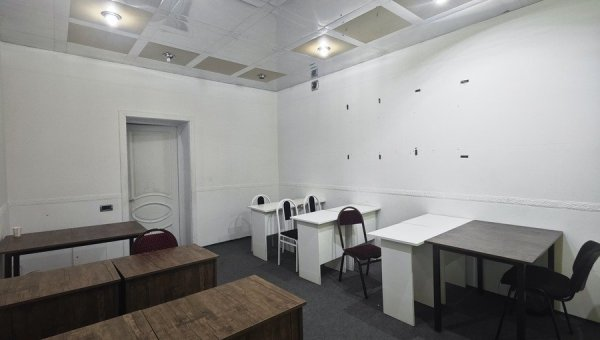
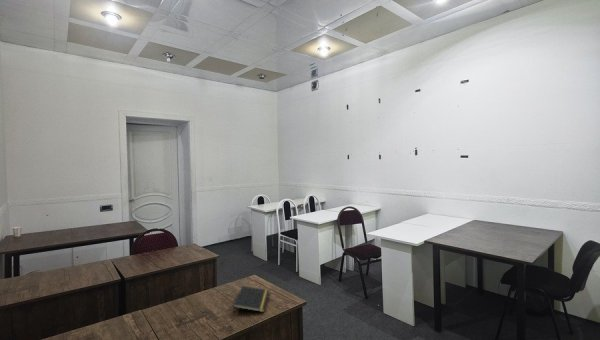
+ notepad [232,285,270,315]
